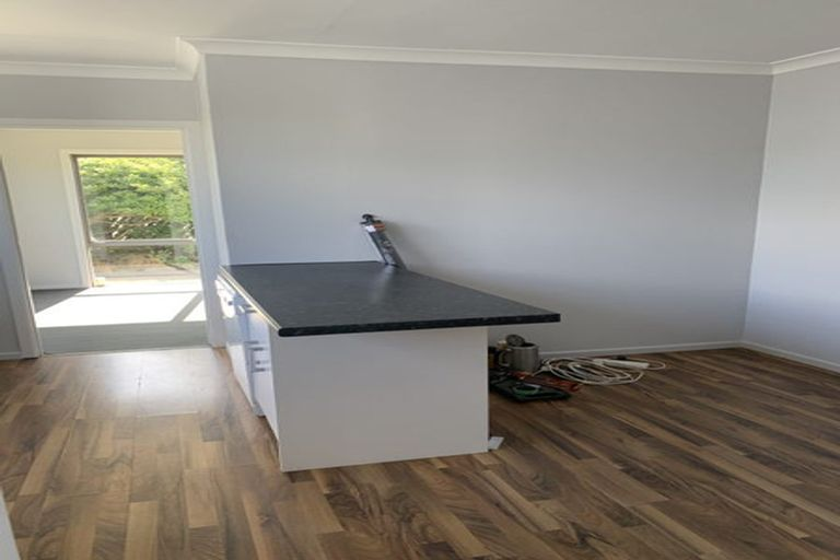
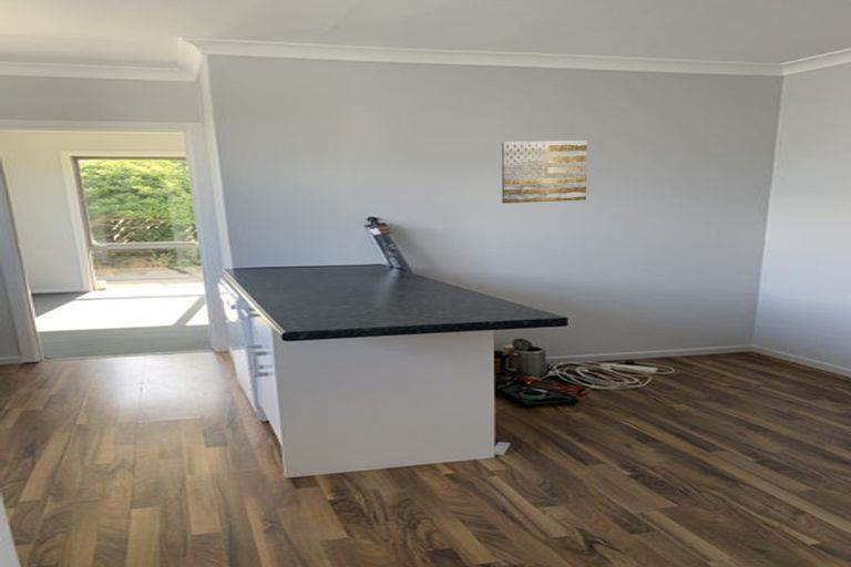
+ wall art [501,140,588,205]
